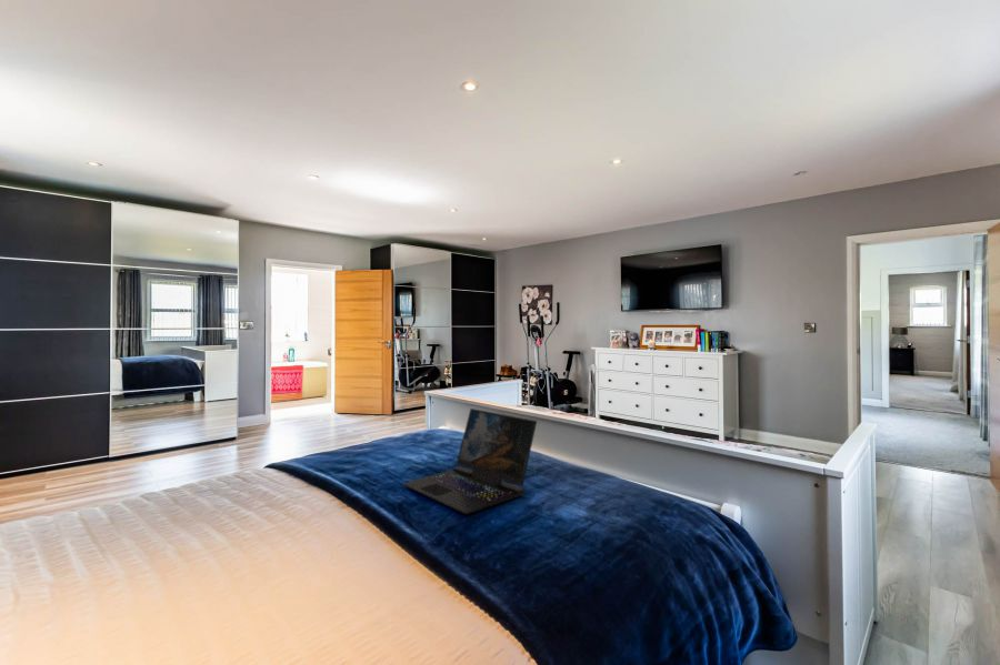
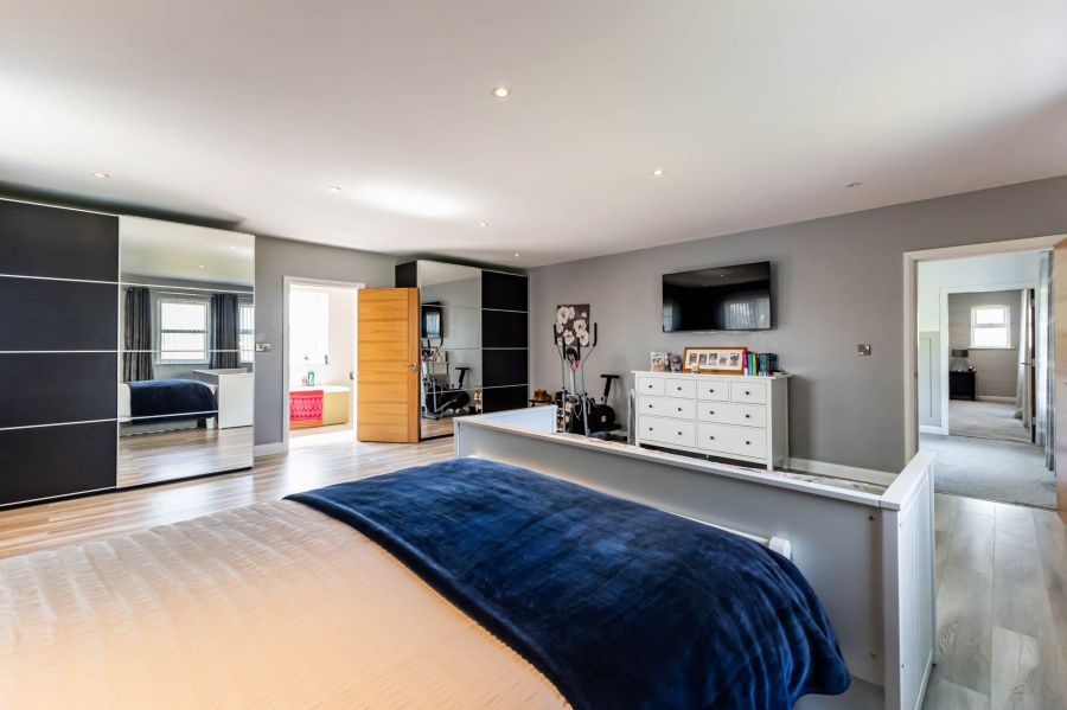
- laptop [401,407,538,516]
